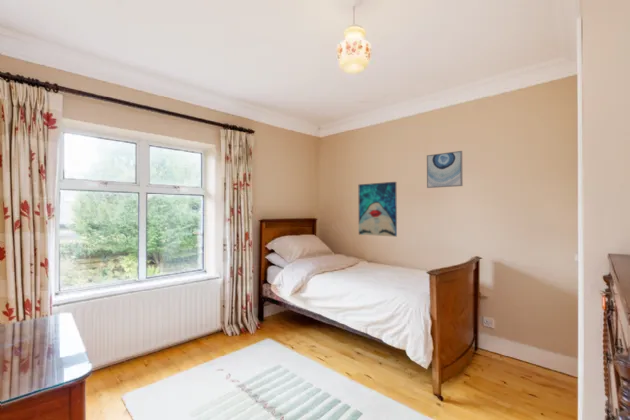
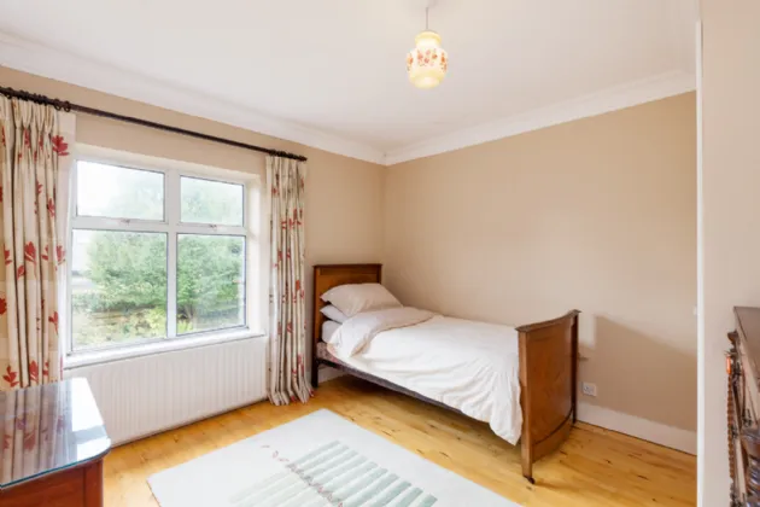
- wall art [426,150,464,189]
- wall art [358,181,398,238]
